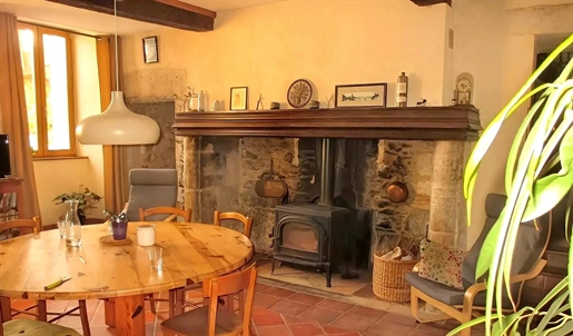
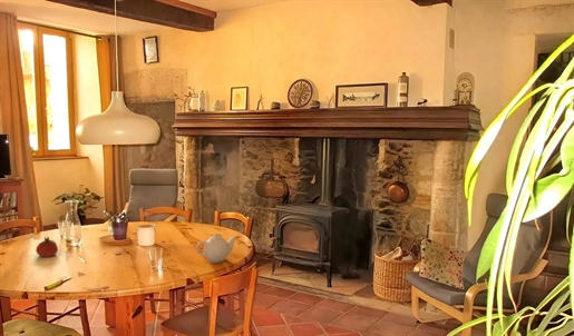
+ teapot [195,231,237,264]
+ fruit [35,236,59,258]
